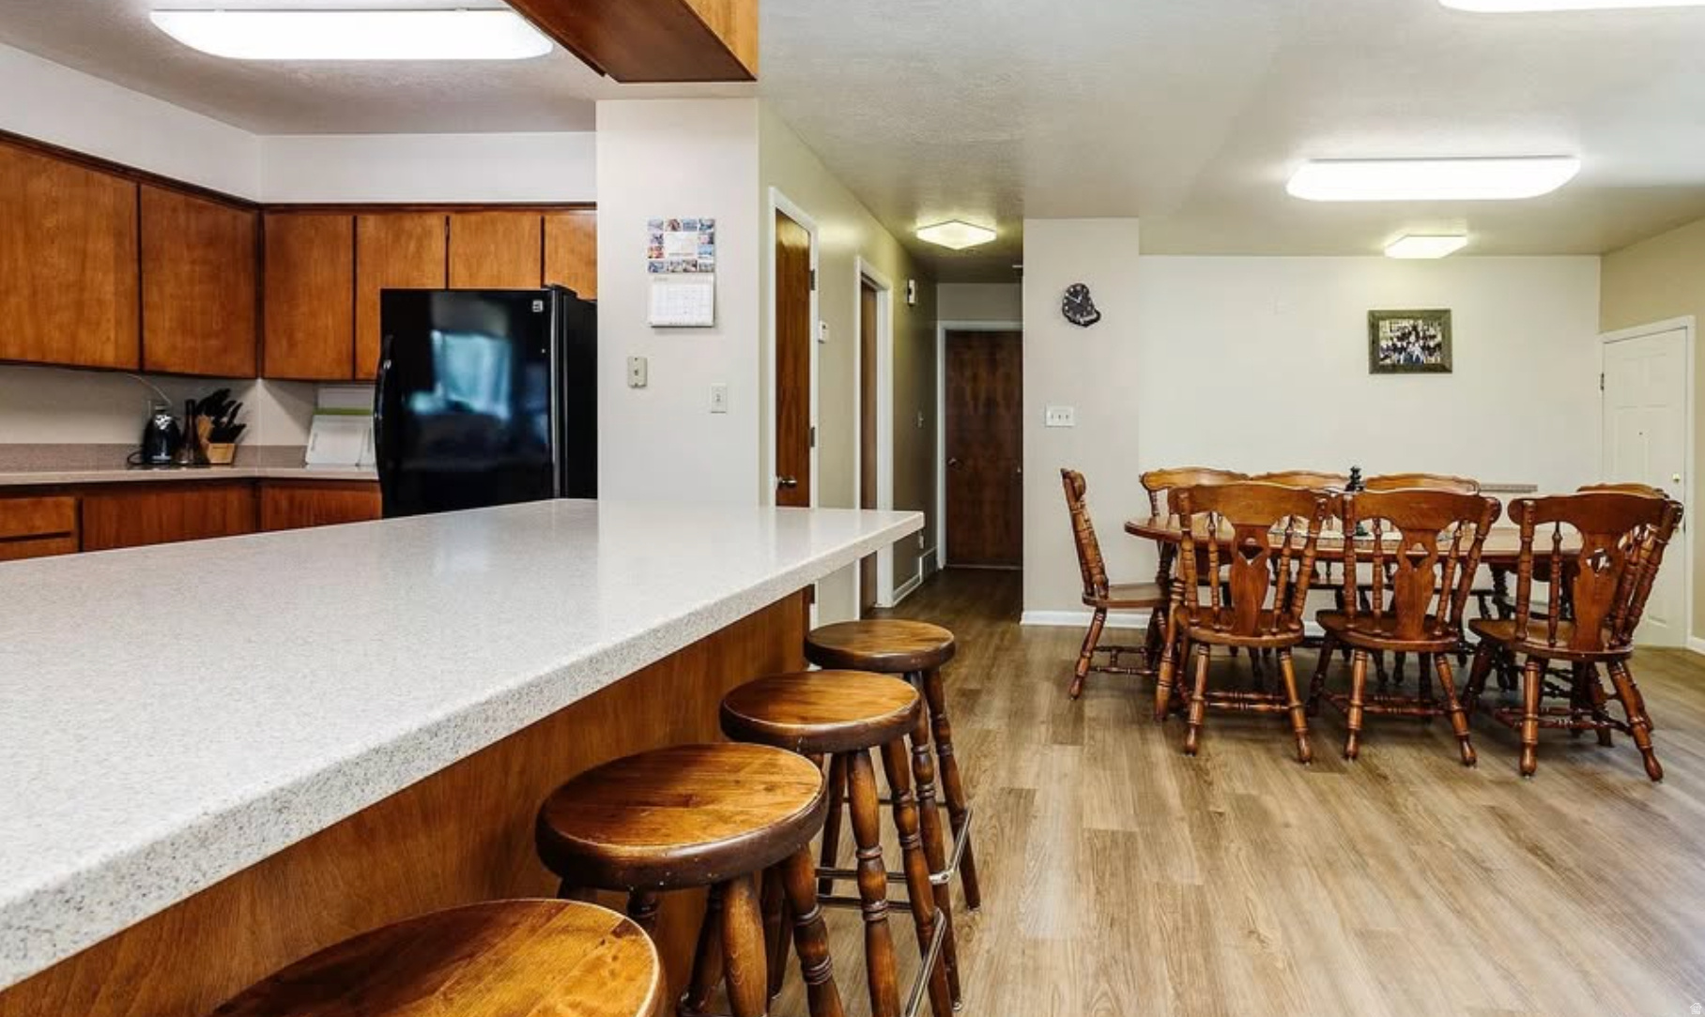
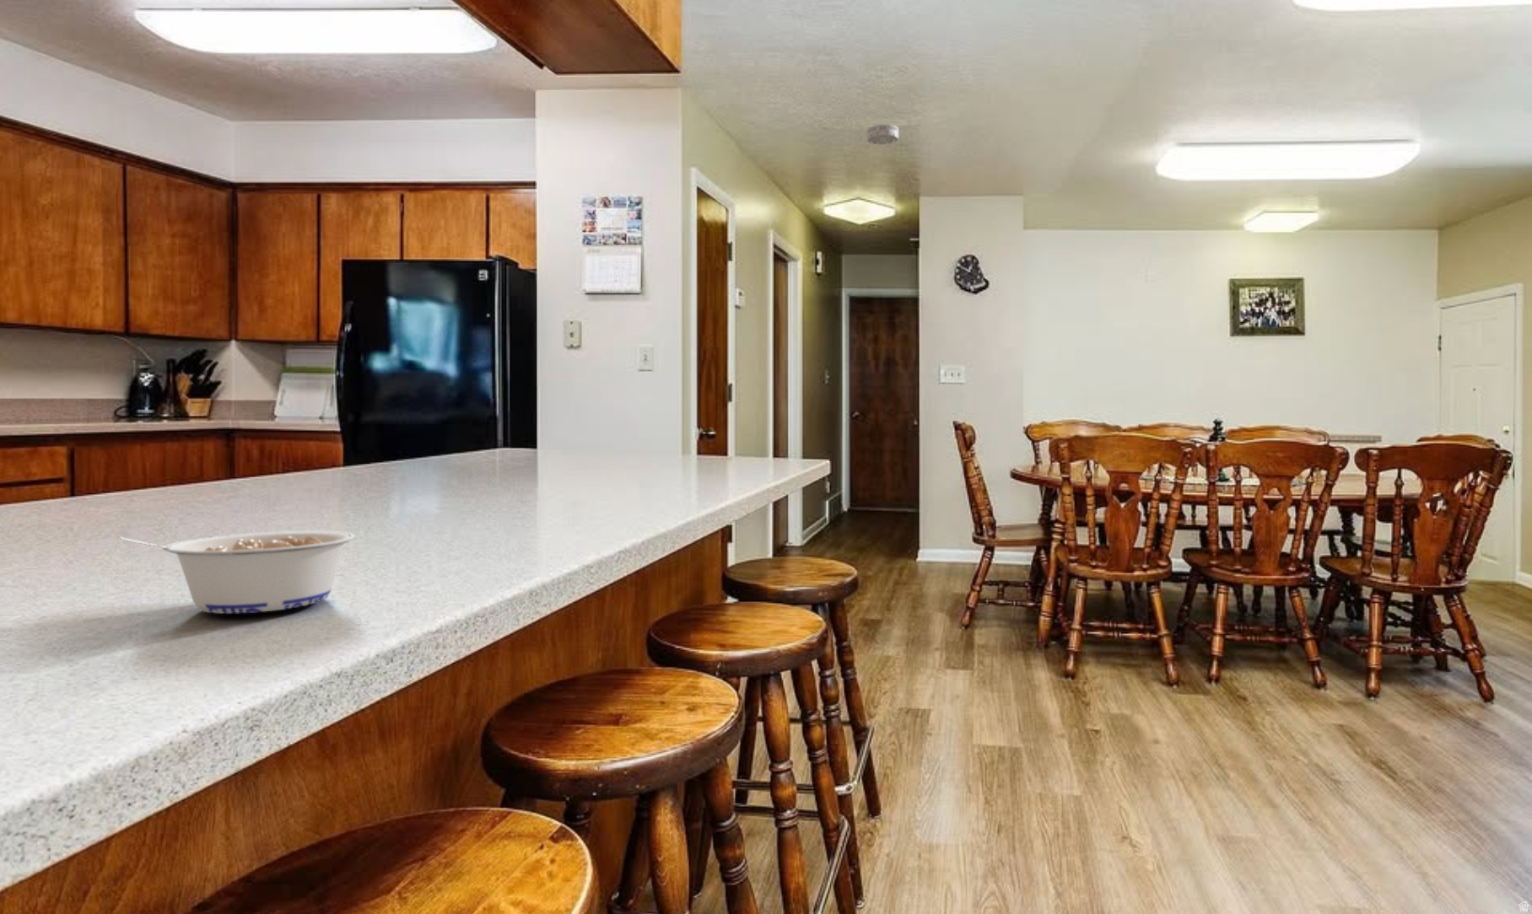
+ legume [116,530,356,615]
+ smoke detector [866,123,900,145]
